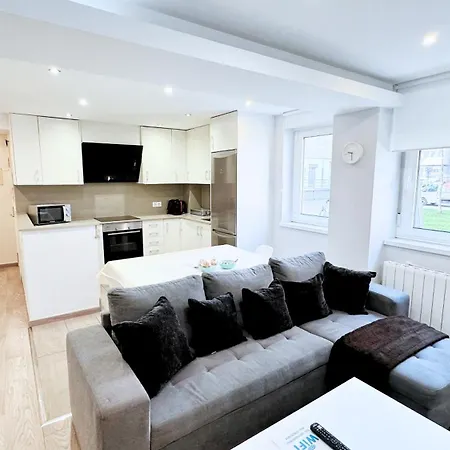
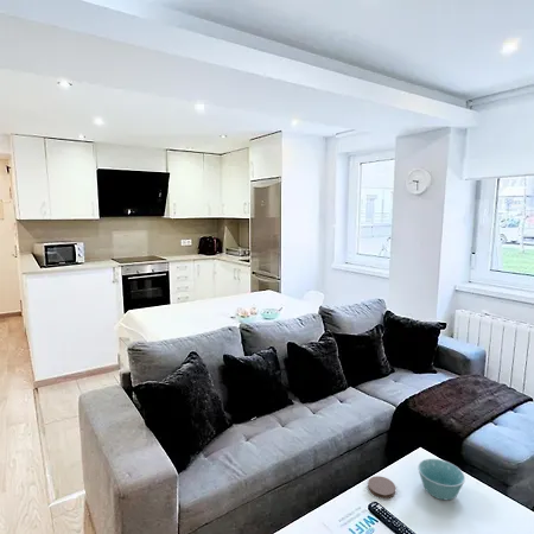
+ bowl [417,458,466,501]
+ coaster [367,475,396,500]
